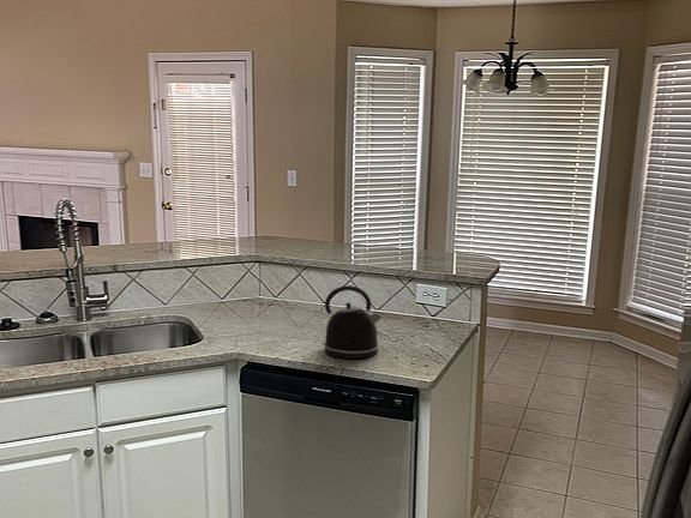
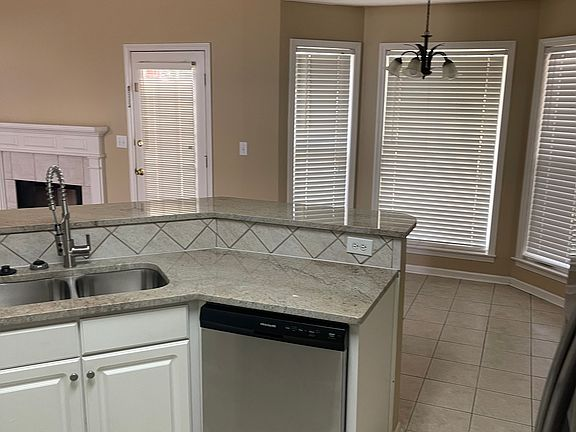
- kettle [320,284,383,360]
